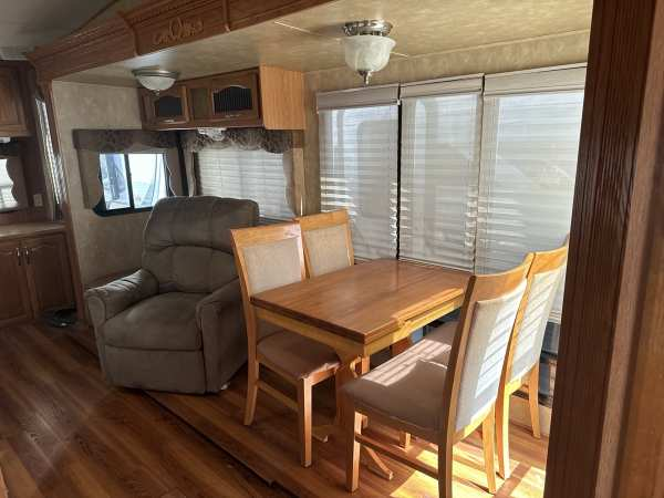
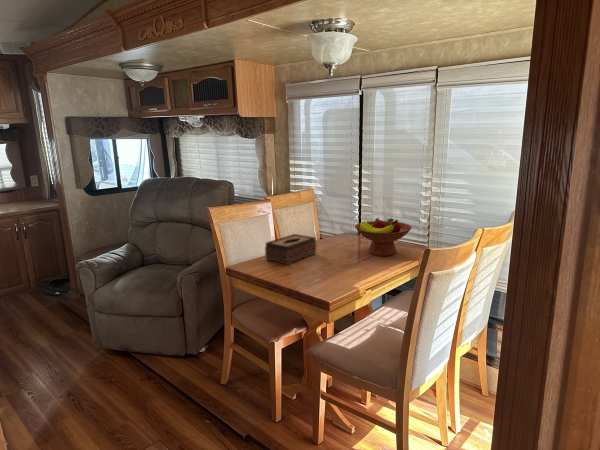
+ fruit bowl [354,217,413,257]
+ tissue box [264,233,317,266]
